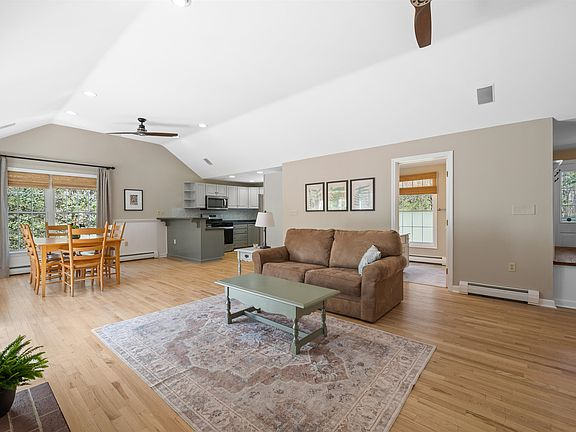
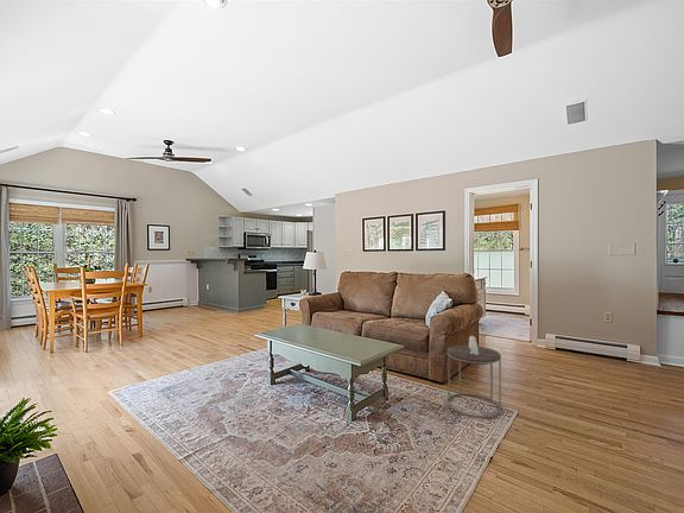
+ side table [445,335,502,419]
